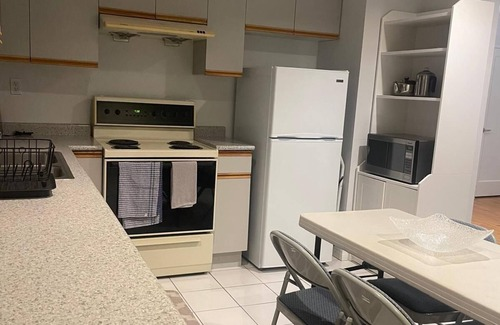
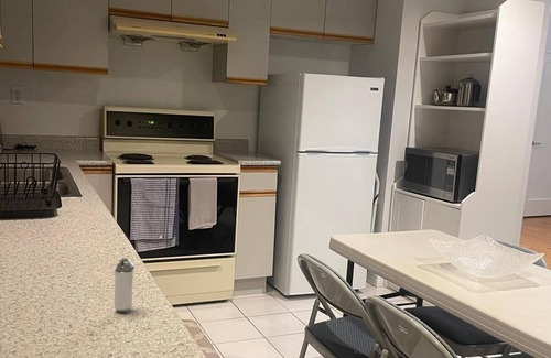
+ shaker [114,257,136,313]
